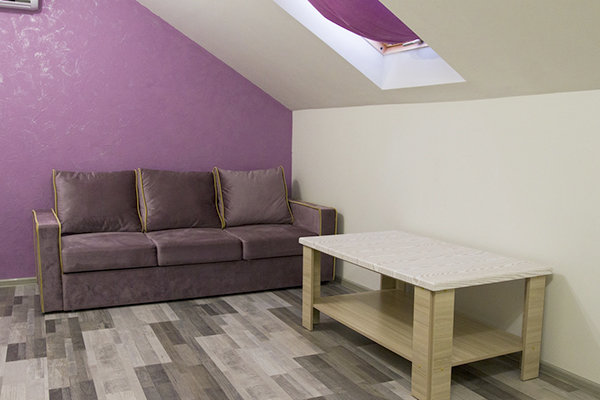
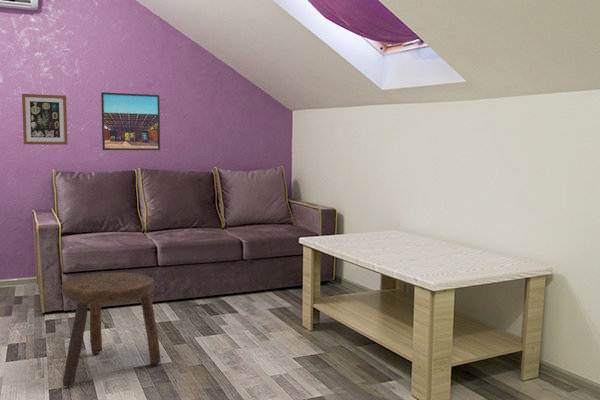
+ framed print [100,91,161,151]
+ stool [61,271,162,387]
+ wall art [21,93,69,146]
